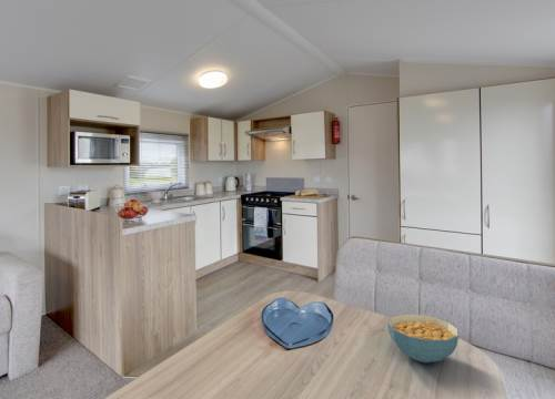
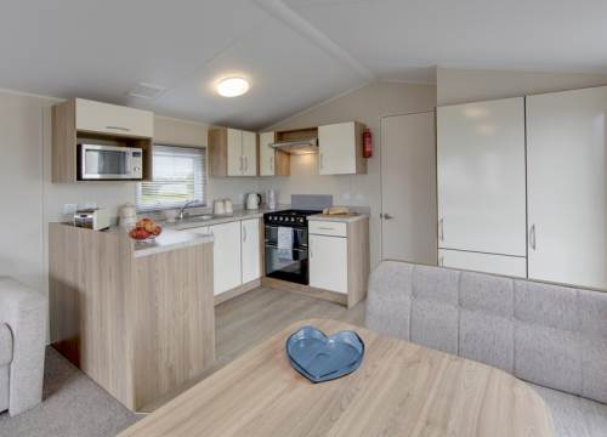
- cereal bowl [386,314,460,364]
